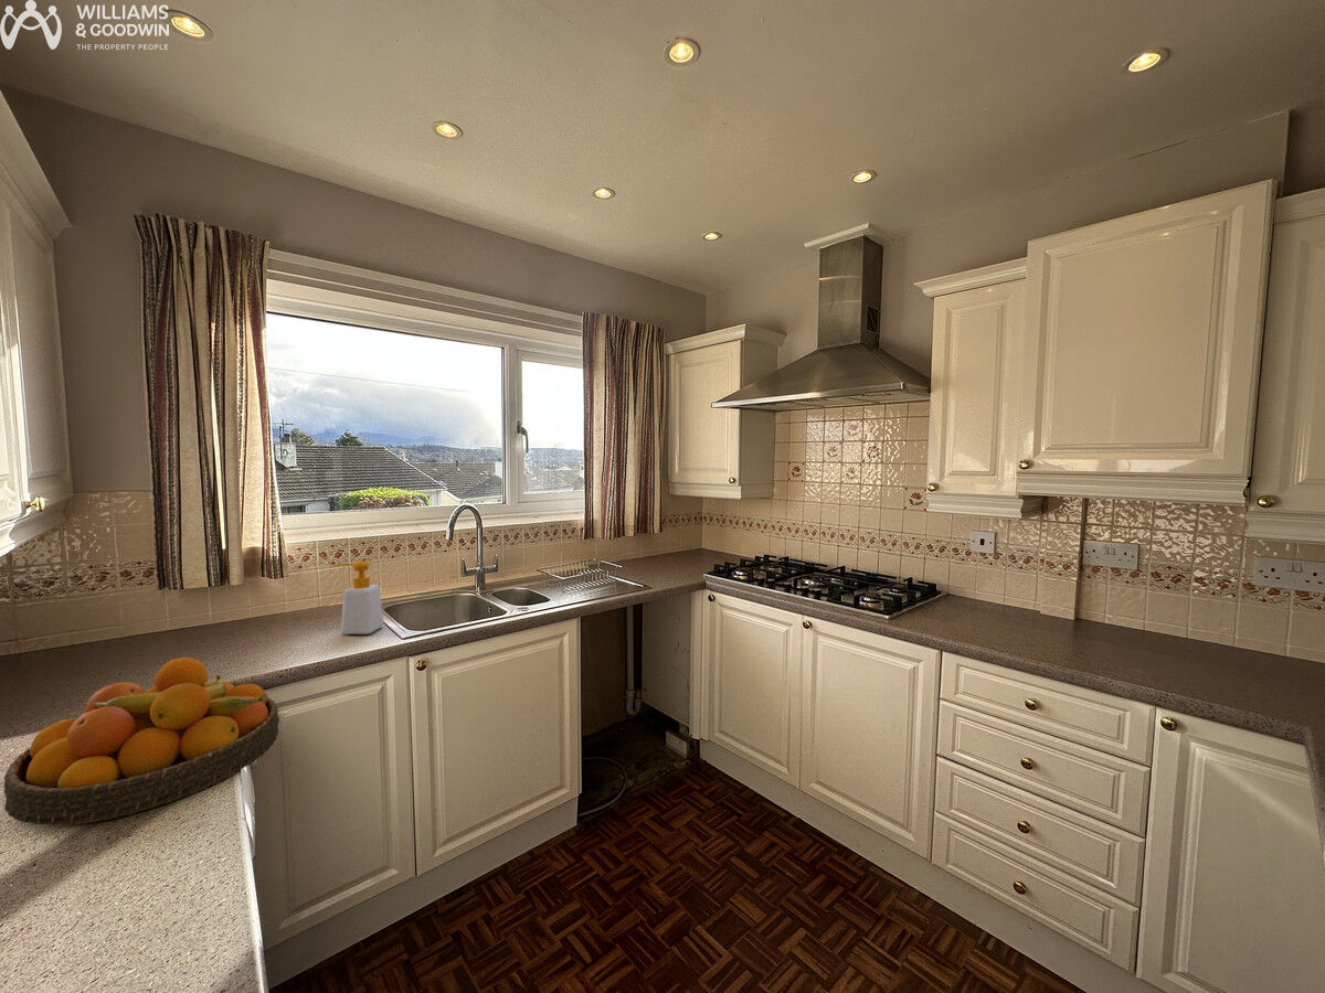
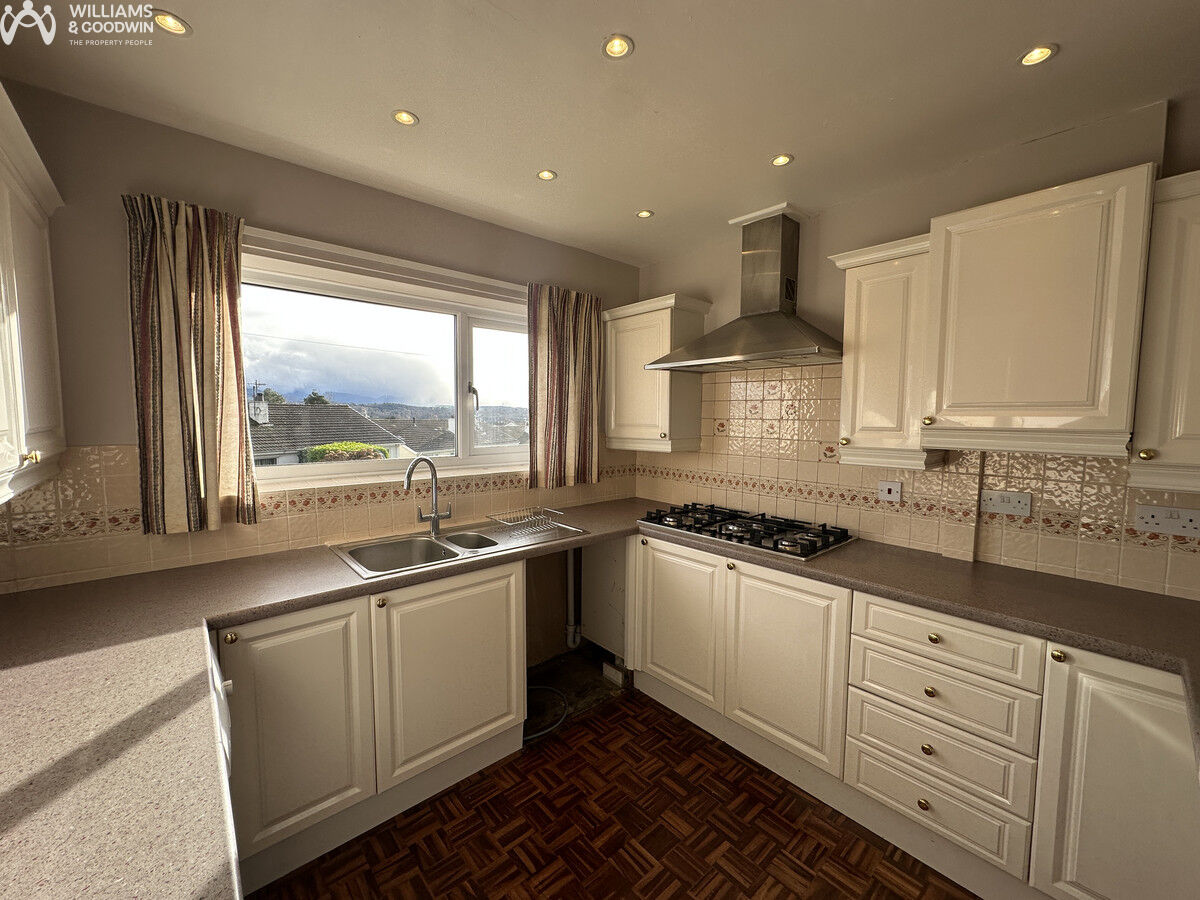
- fruit bowl [3,656,280,826]
- soap bottle [331,560,384,636]
